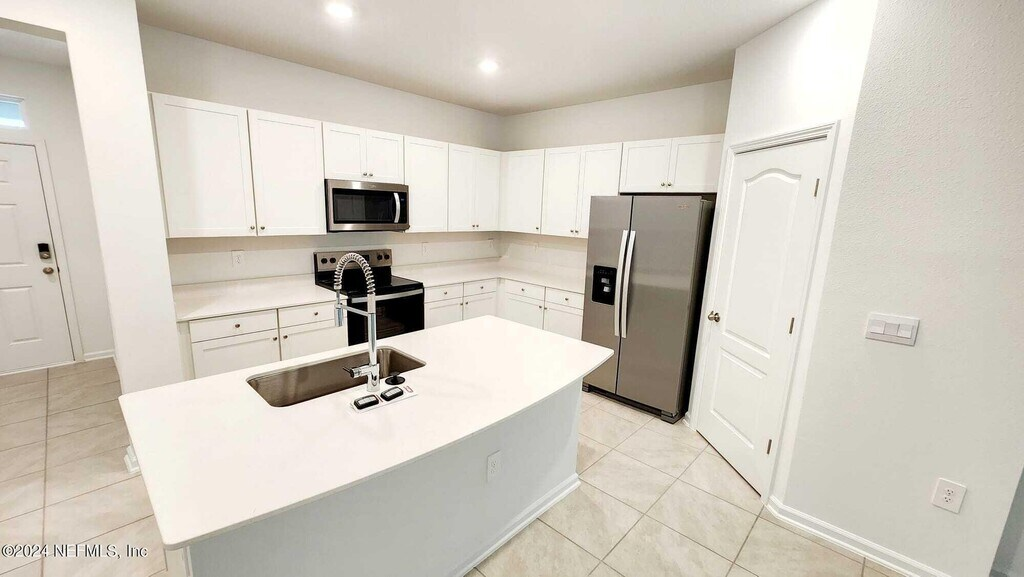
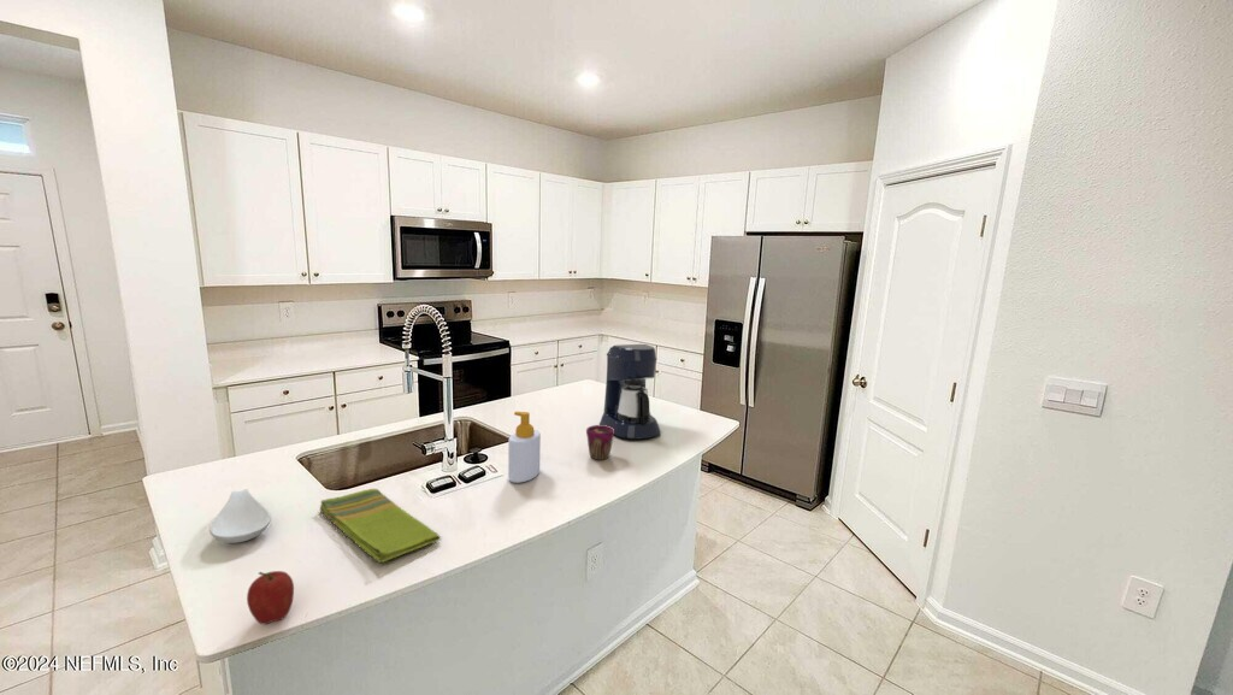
+ cup [585,424,615,461]
+ coffee maker [598,343,662,440]
+ fruit [246,570,295,625]
+ soap bottle [507,411,542,484]
+ spoon rest [208,488,272,544]
+ dish towel [319,488,442,564]
